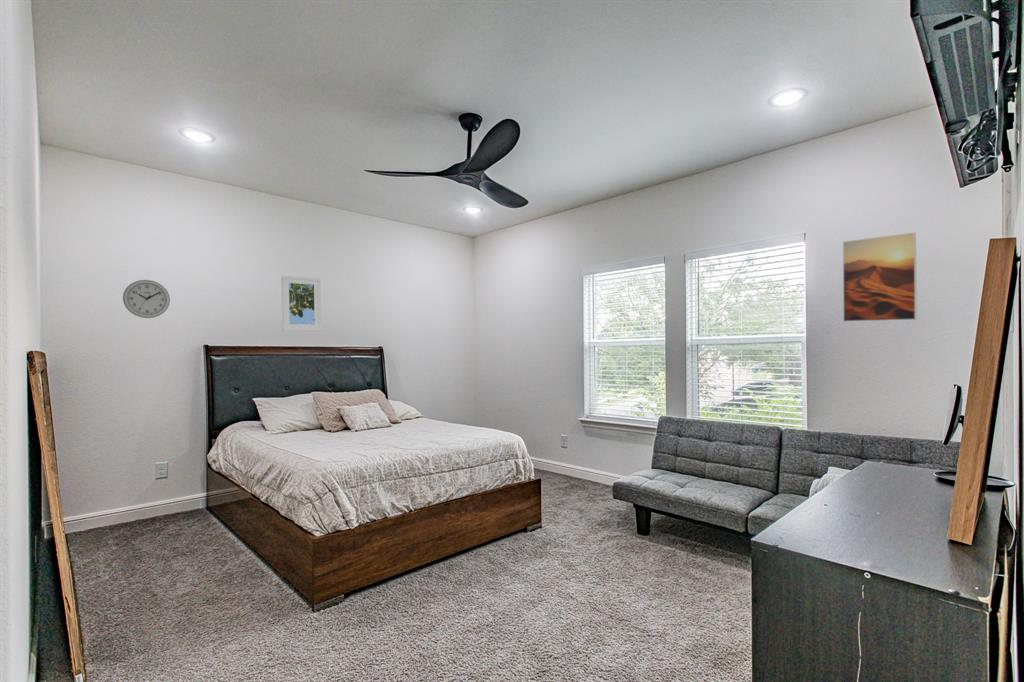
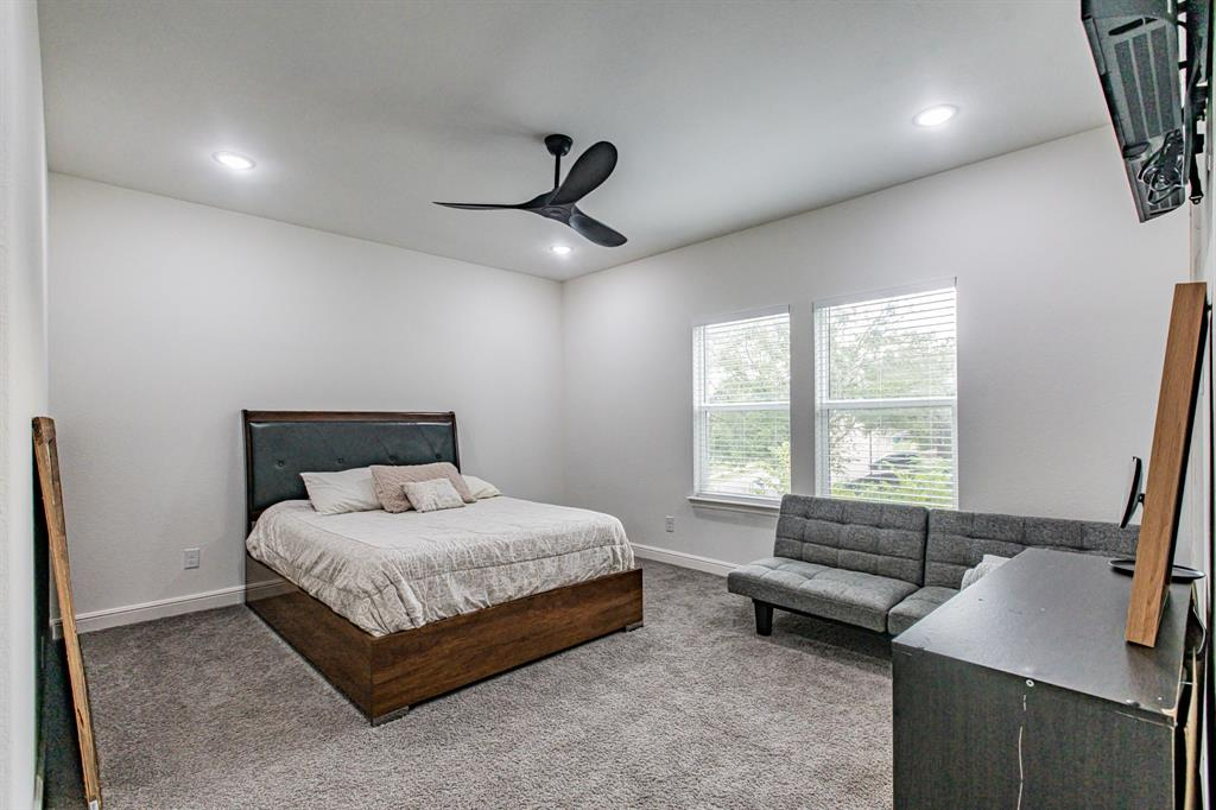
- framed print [842,231,917,323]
- wall clock [122,279,171,319]
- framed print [280,275,322,332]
